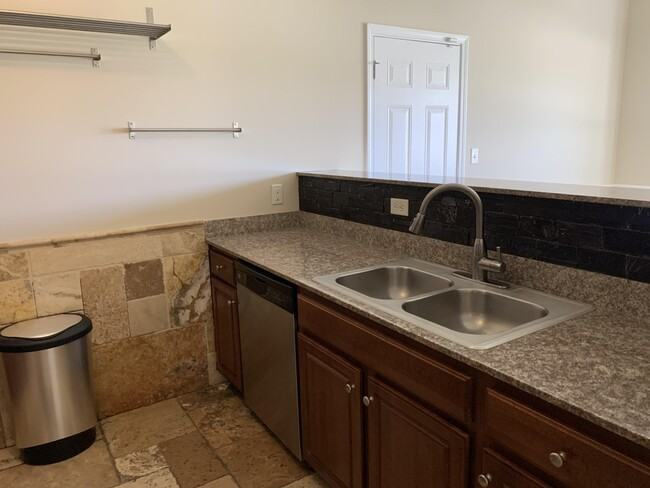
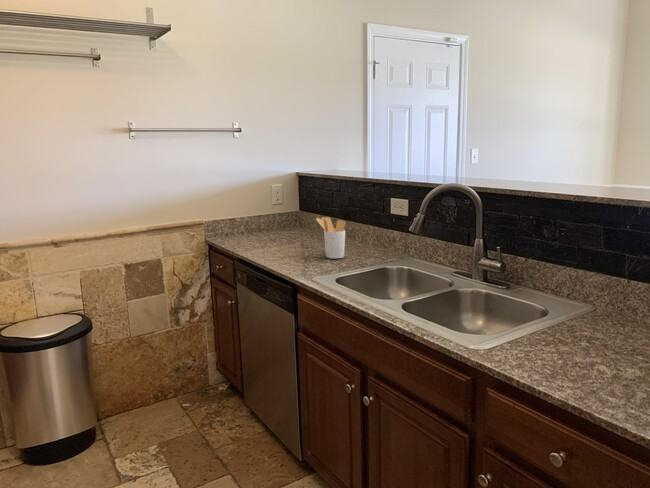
+ utensil holder [315,216,346,259]
